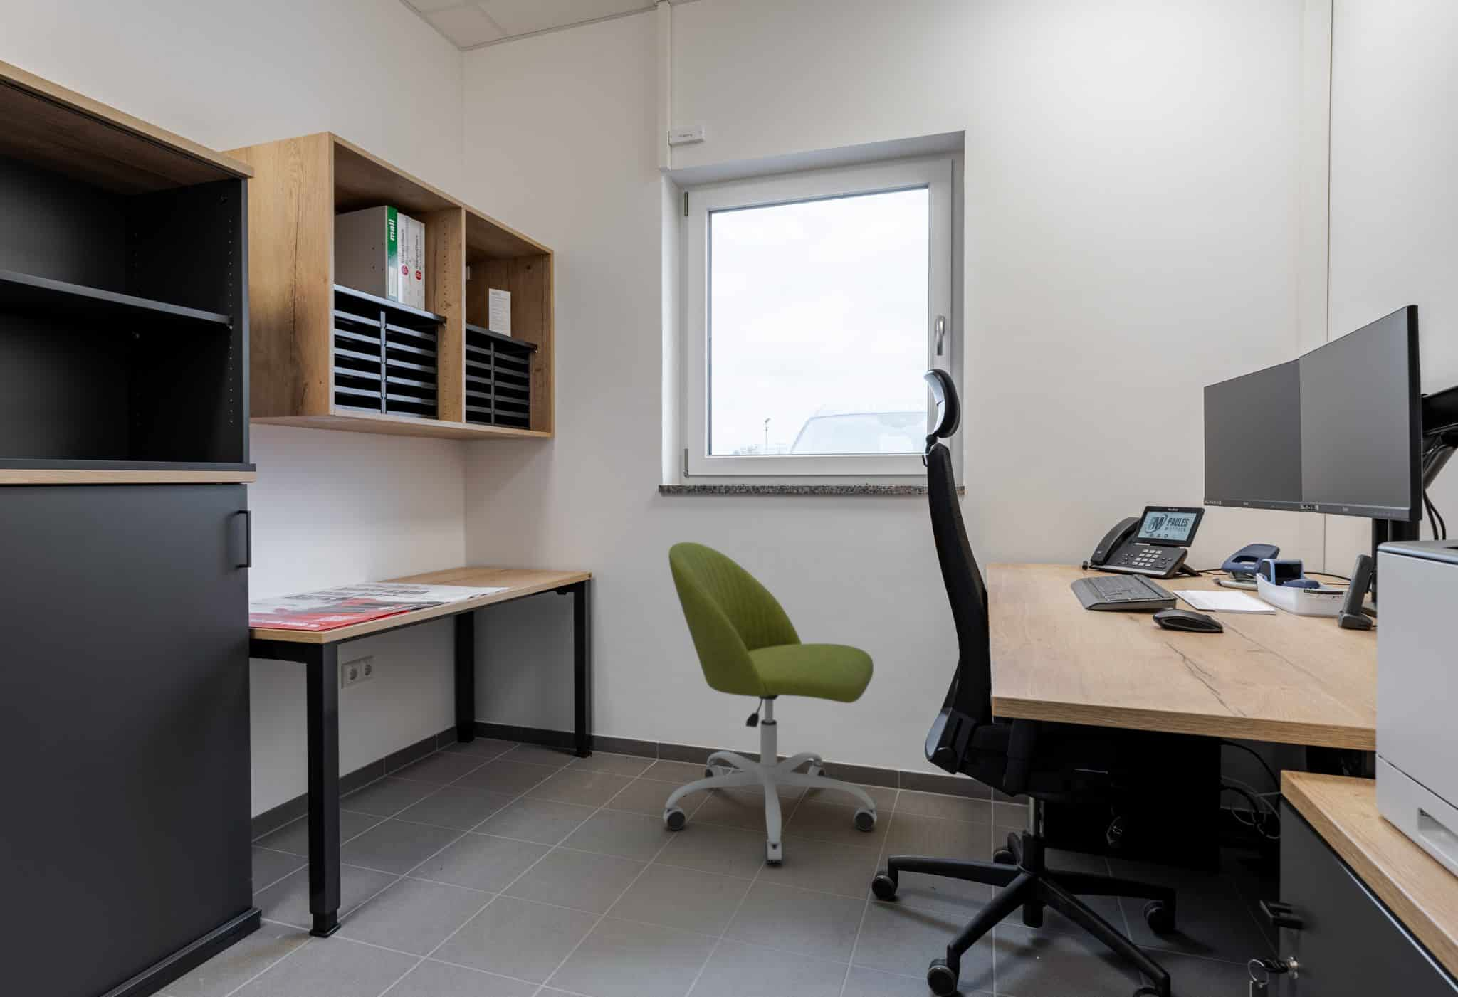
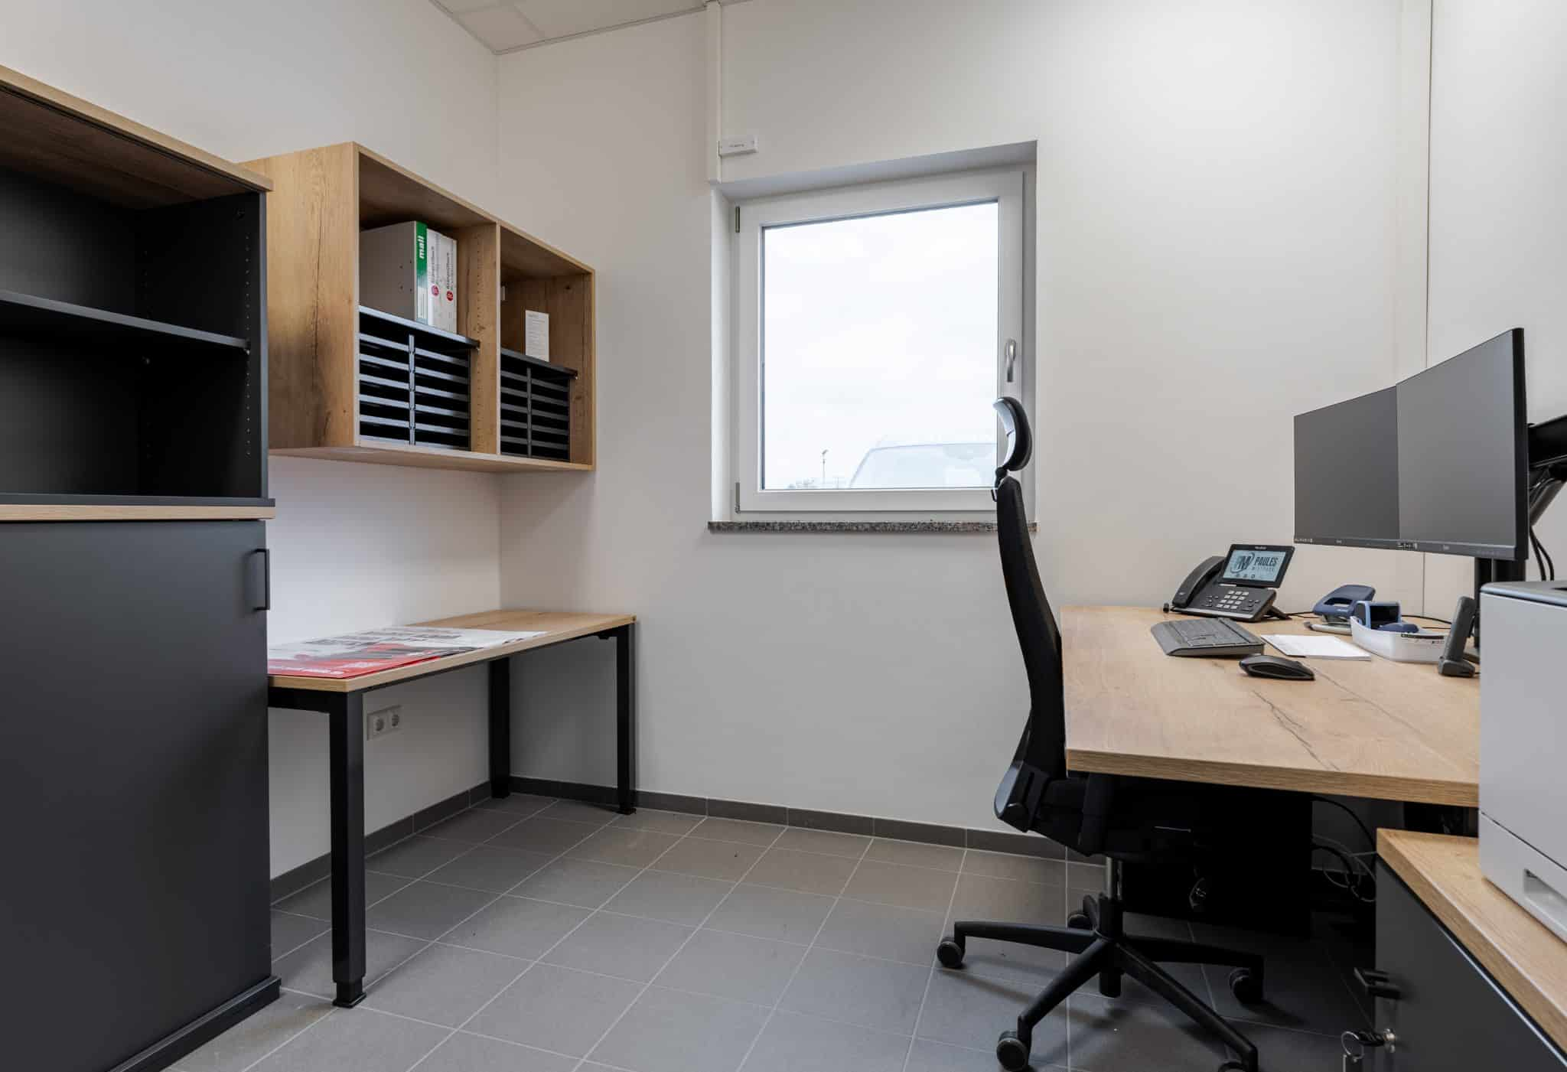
- office chair [663,542,877,864]
